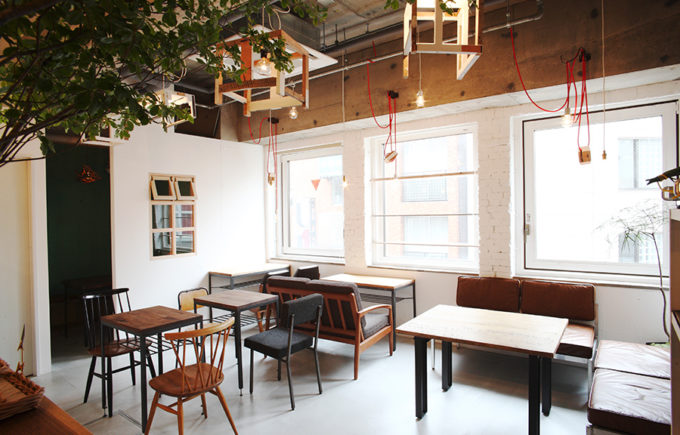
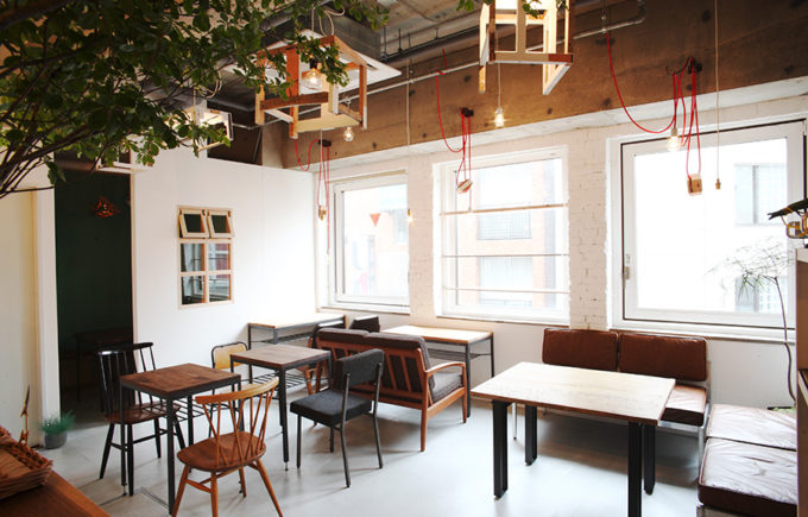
+ potted plant [29,406,81,450]
